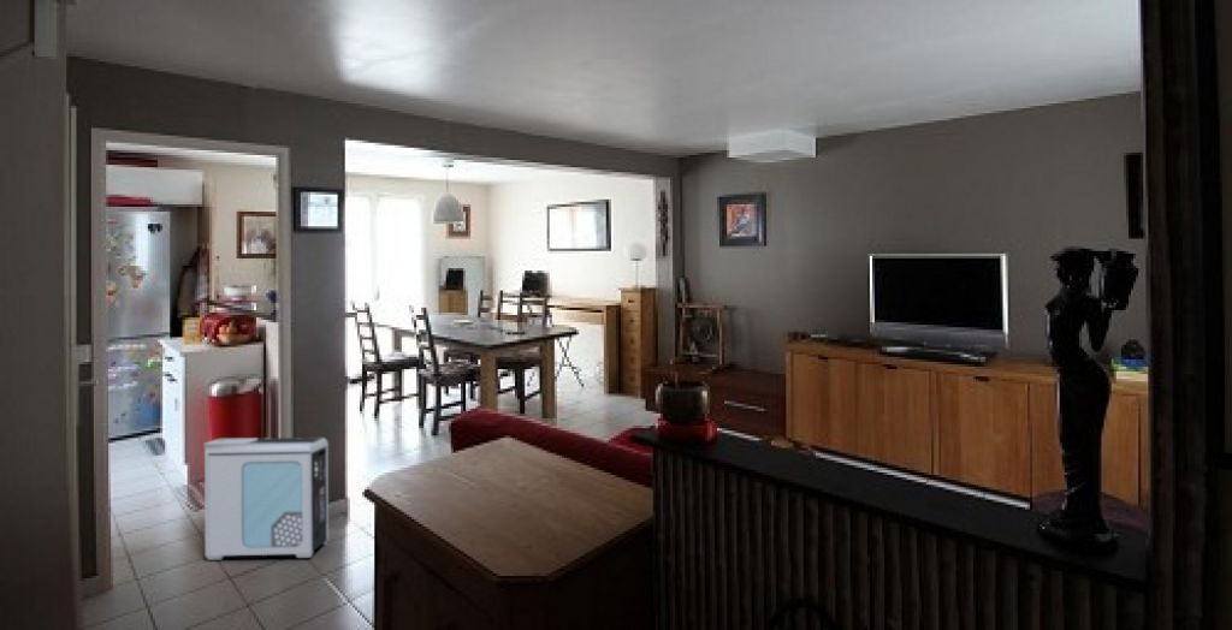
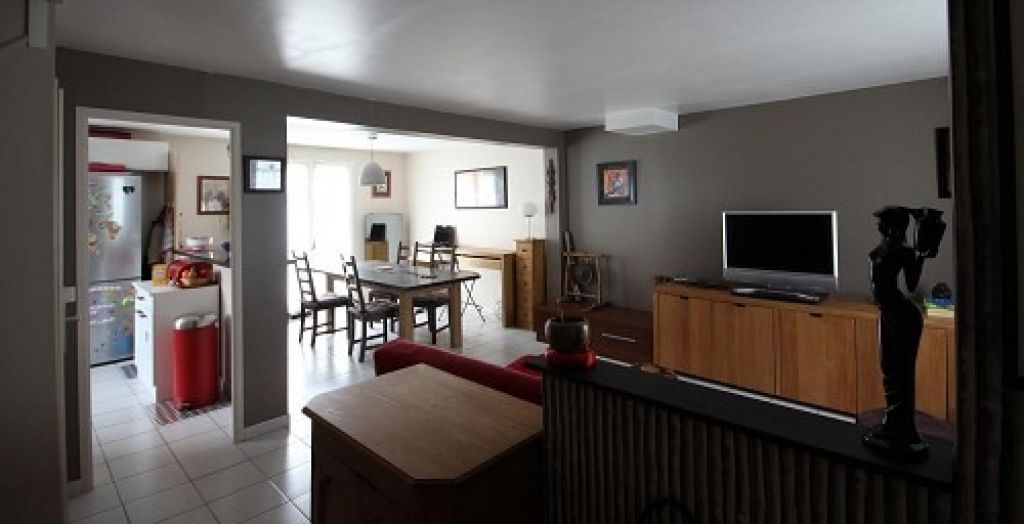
- air purifier [203,436,330,561]
